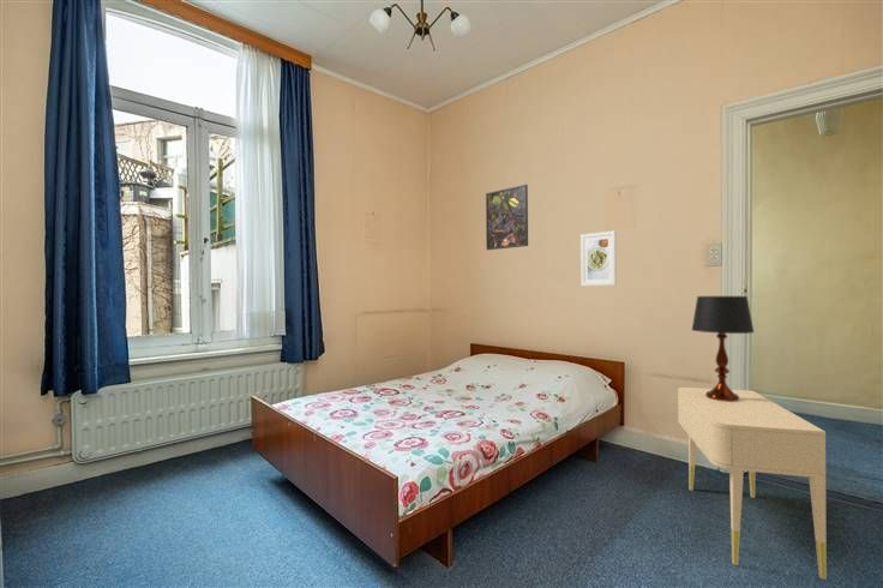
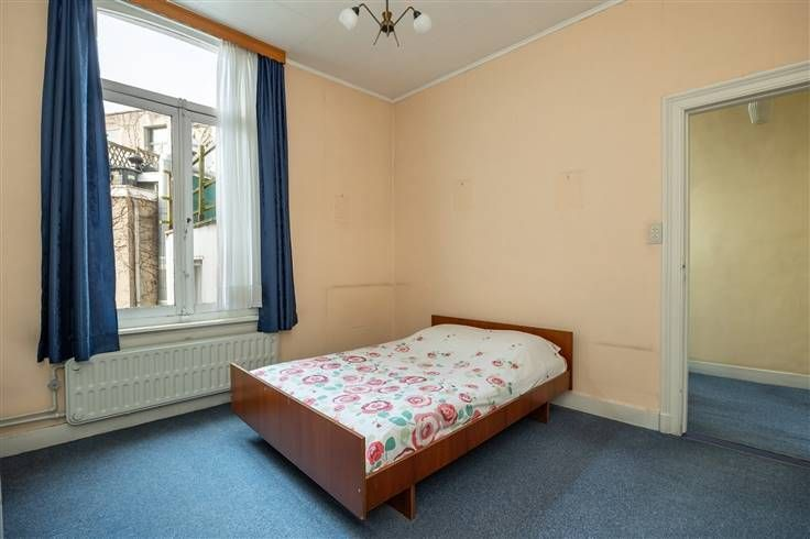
- table lamp [690,295,756,402]
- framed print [485,184,529,251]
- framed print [579,230,618,287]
- nightstand [677,386,828,581]
